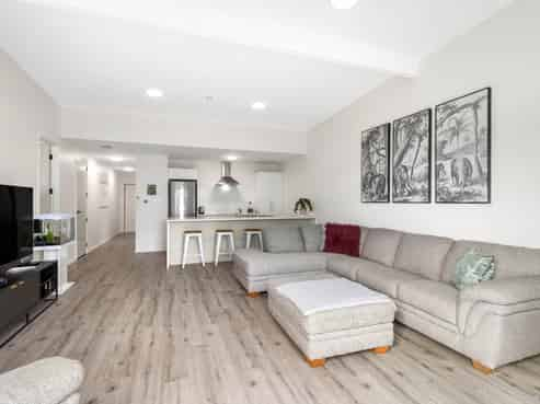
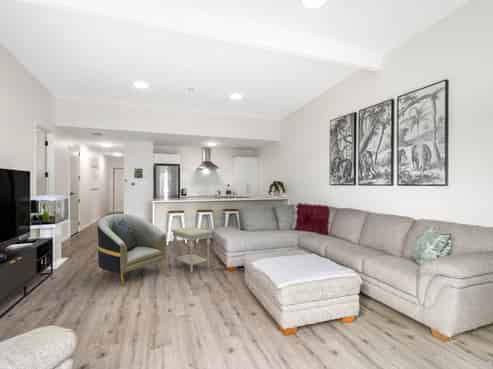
+ armchair [96,213,167,288]
+ side table [170,226,213,275]
